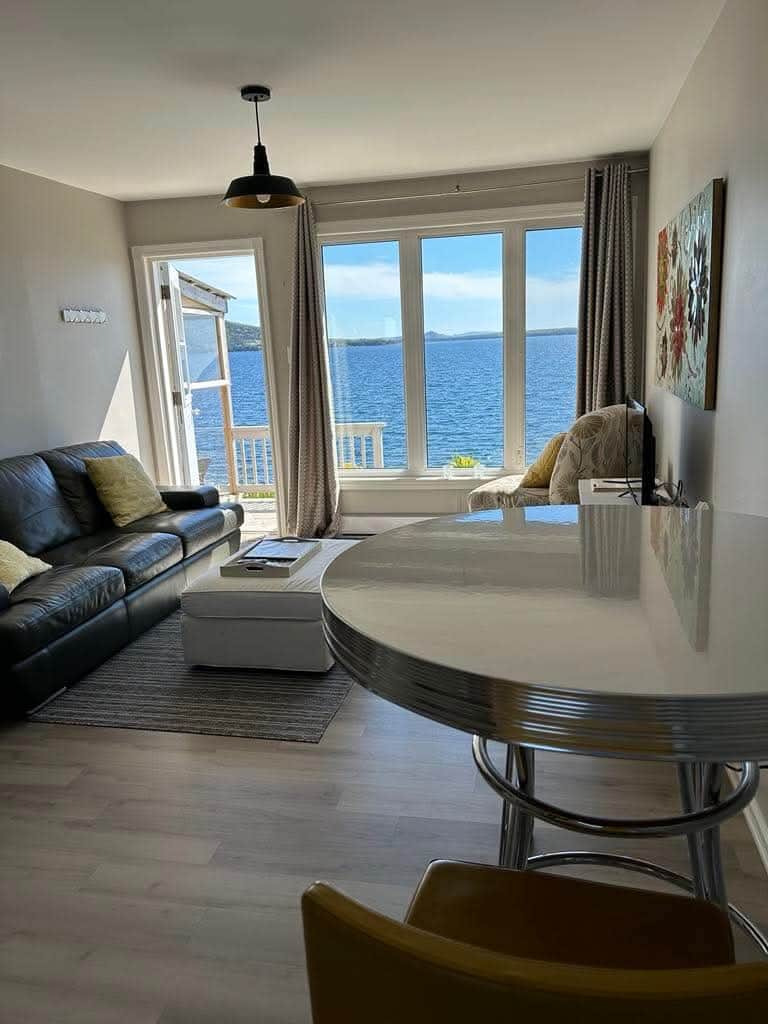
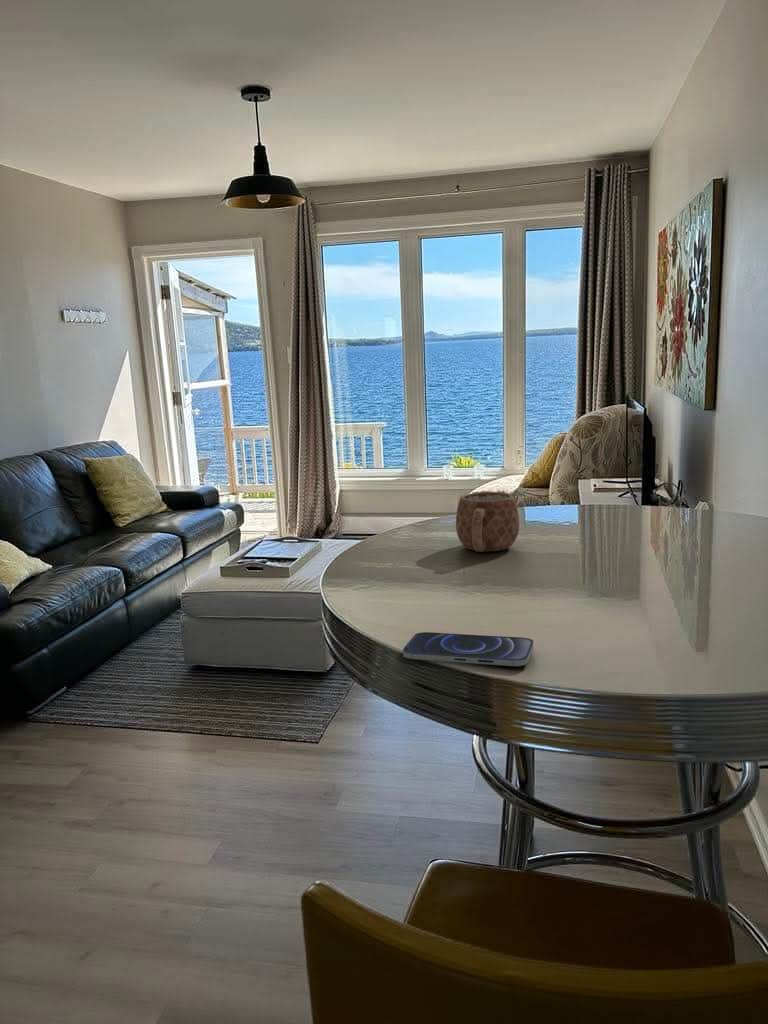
+ mug [455,491,520,553]
+ smartphone [402,631,534,667]
